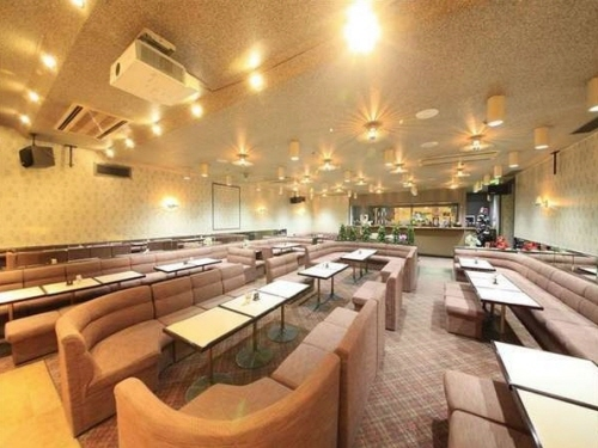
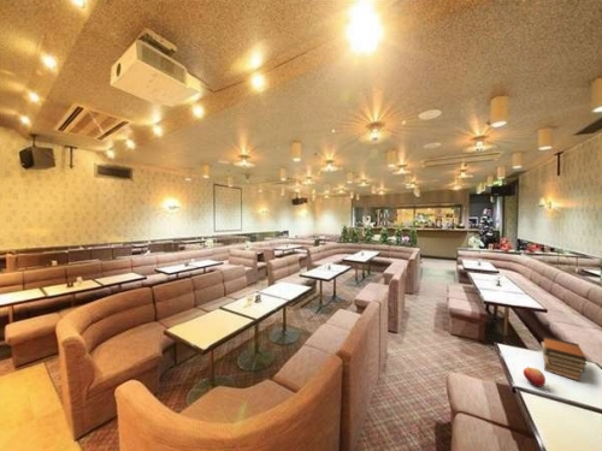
+ book stack [541,336,588,382]
+ apple [523,367,547,388]
